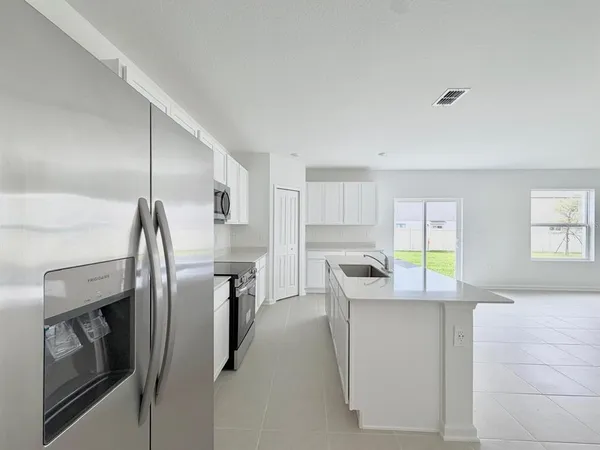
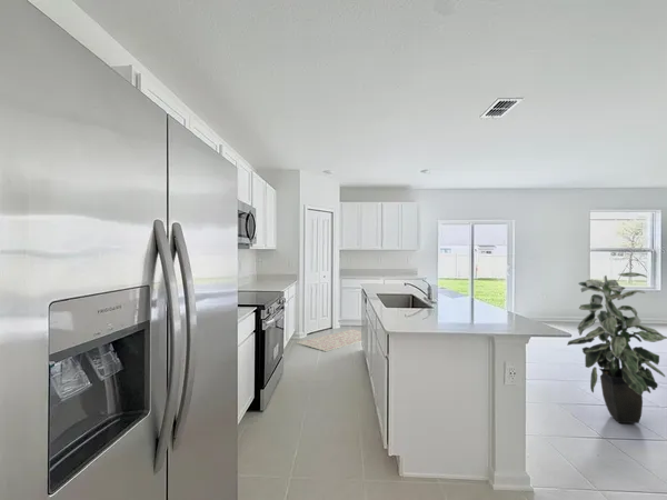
+ rug [296,329,362,352]
+ indoor plant [566,271,667,424]
